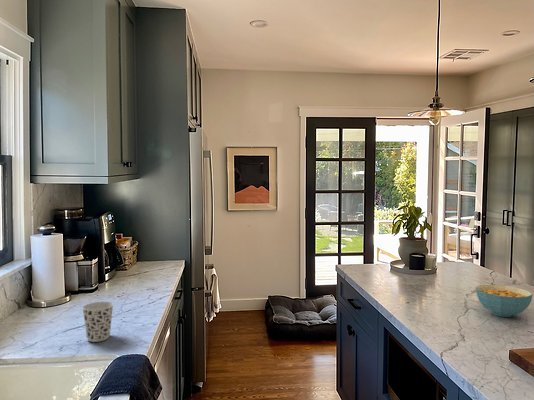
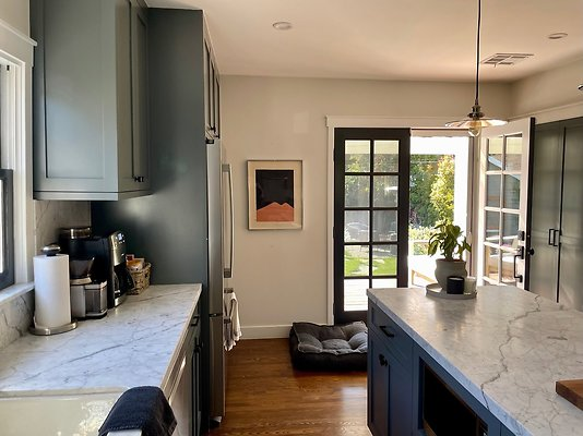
- cup [81,301,115,343]
- cereal bowl [475,284,533,318]
